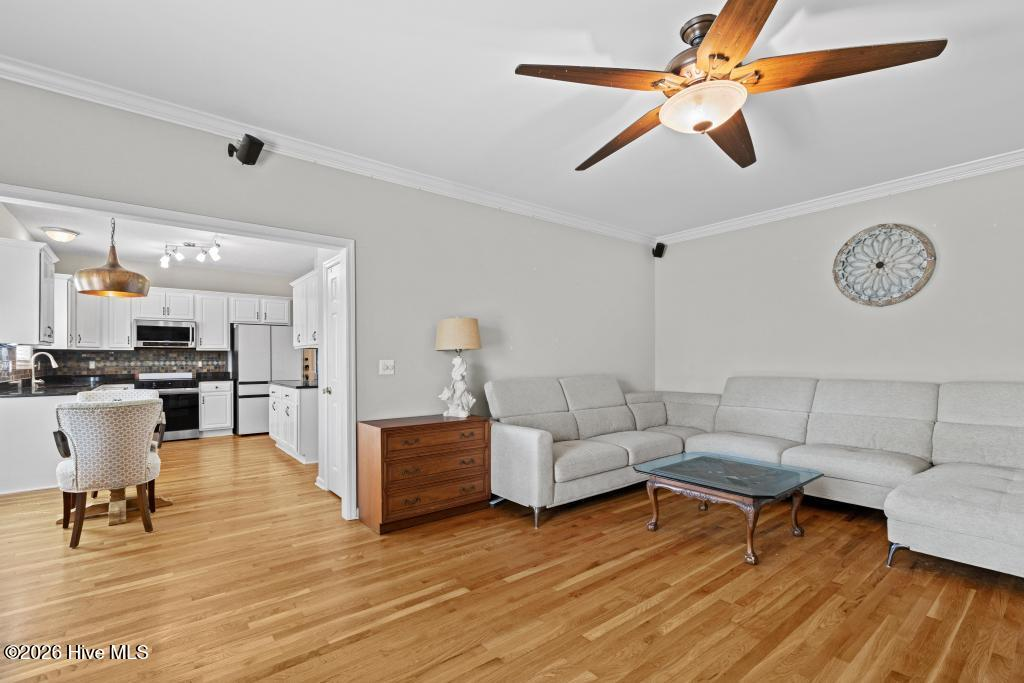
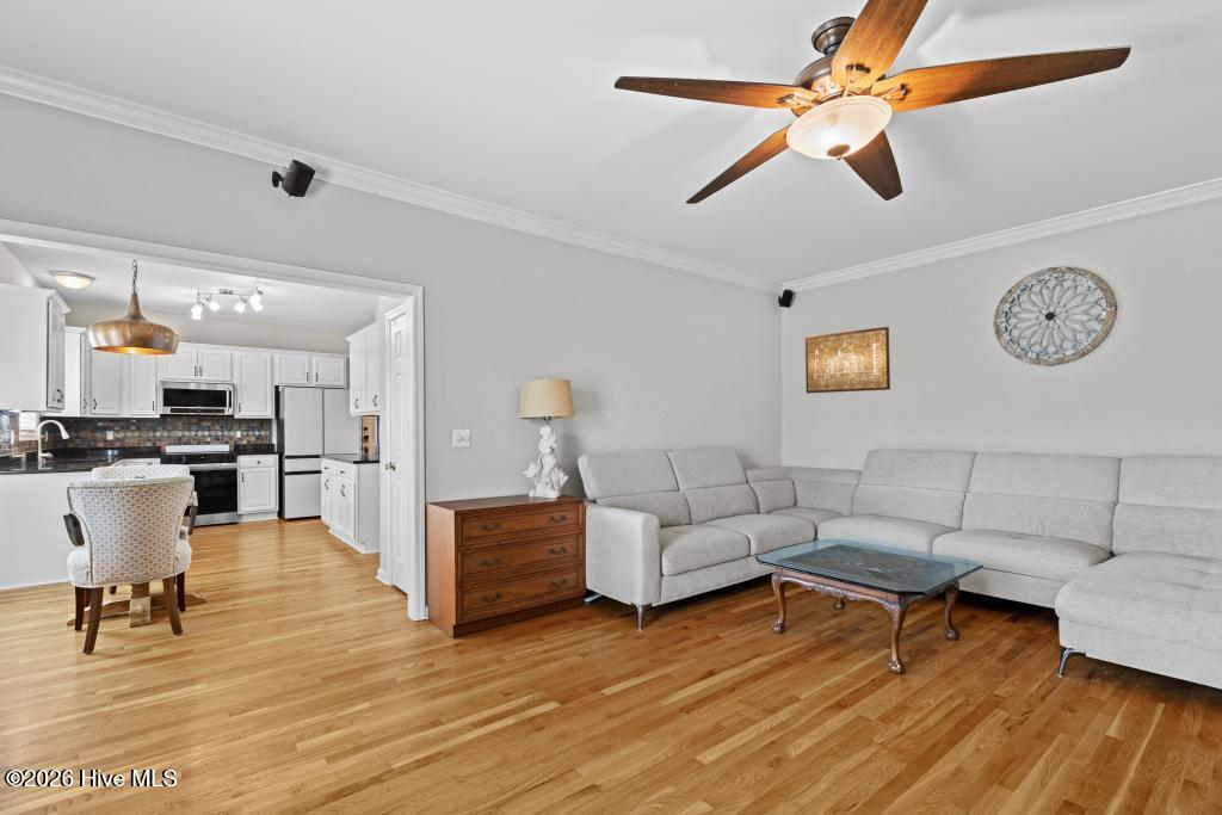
+ wall art [804,326,891,395]
